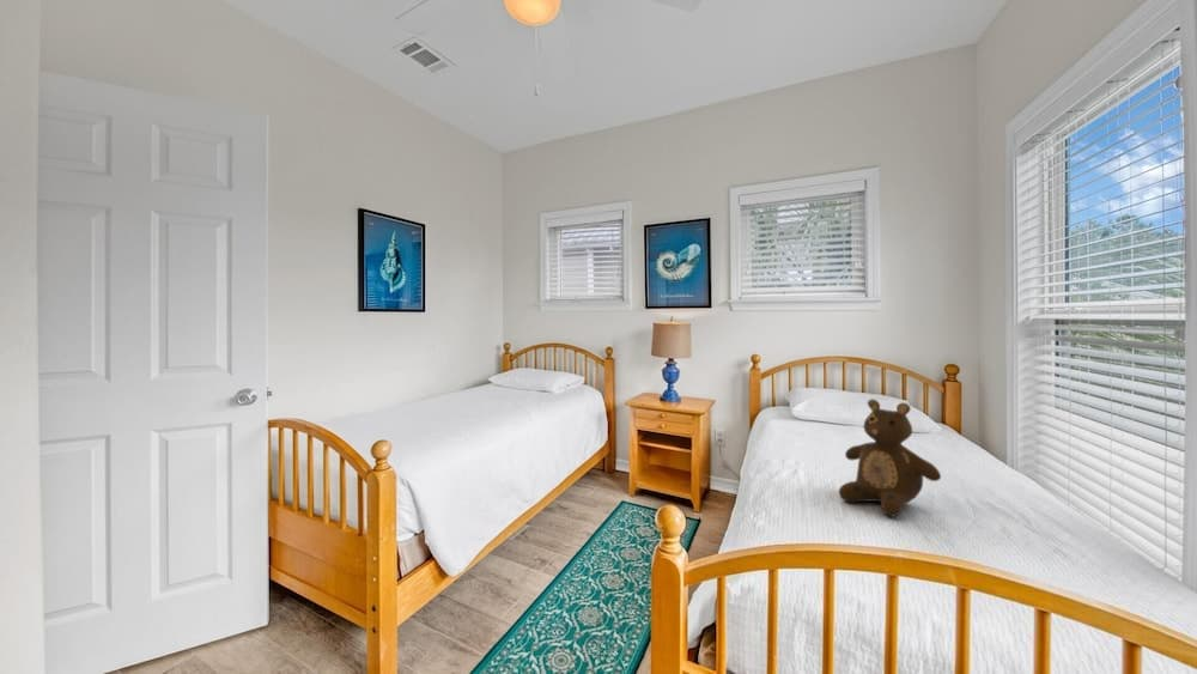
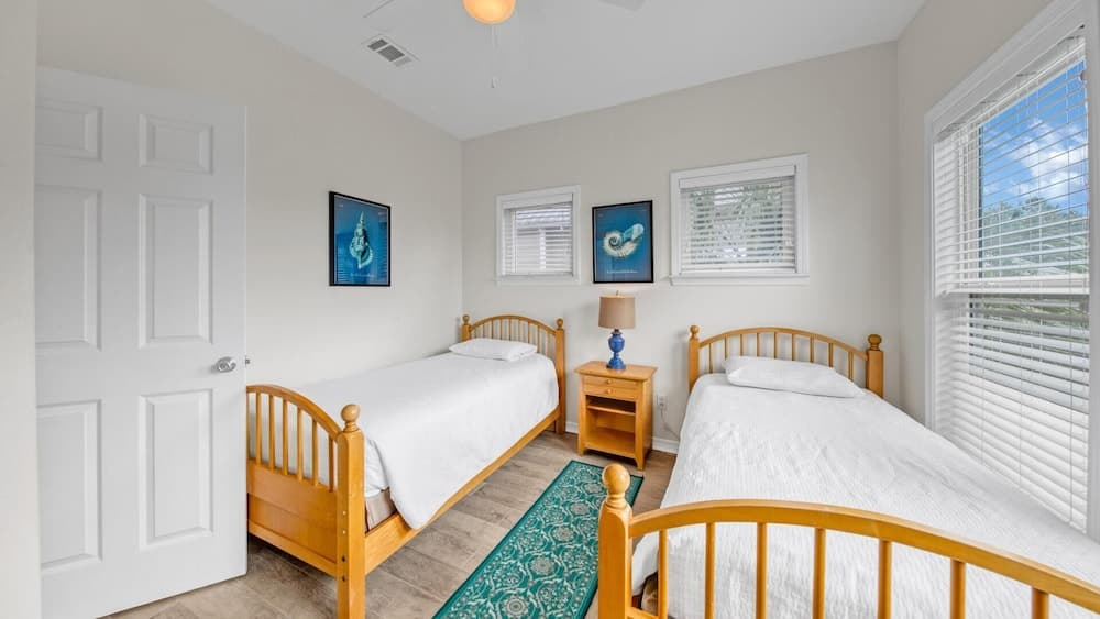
- teddy bear [838,397,942,518]
